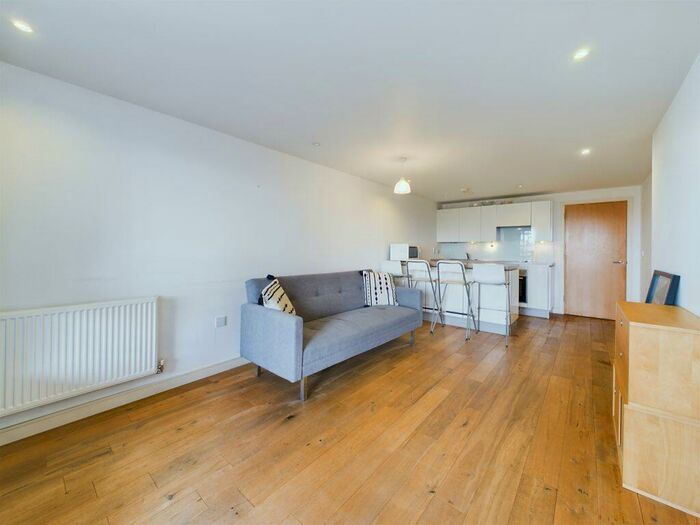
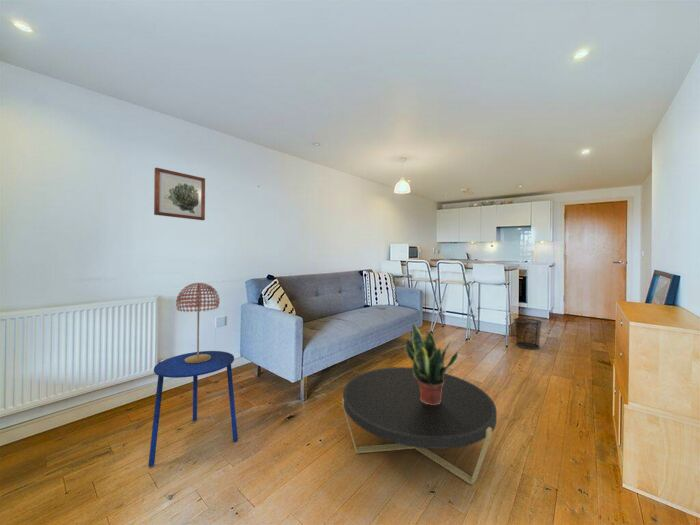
+ table lamp [175,282,221,363]
+ wall art [153,167,206,221]
+ potted plant [405,322,459,405]
+ coffee table [341,366,498,486]
+ side table [147,350,239,467]
+ waste bin [513,317,543,350]
